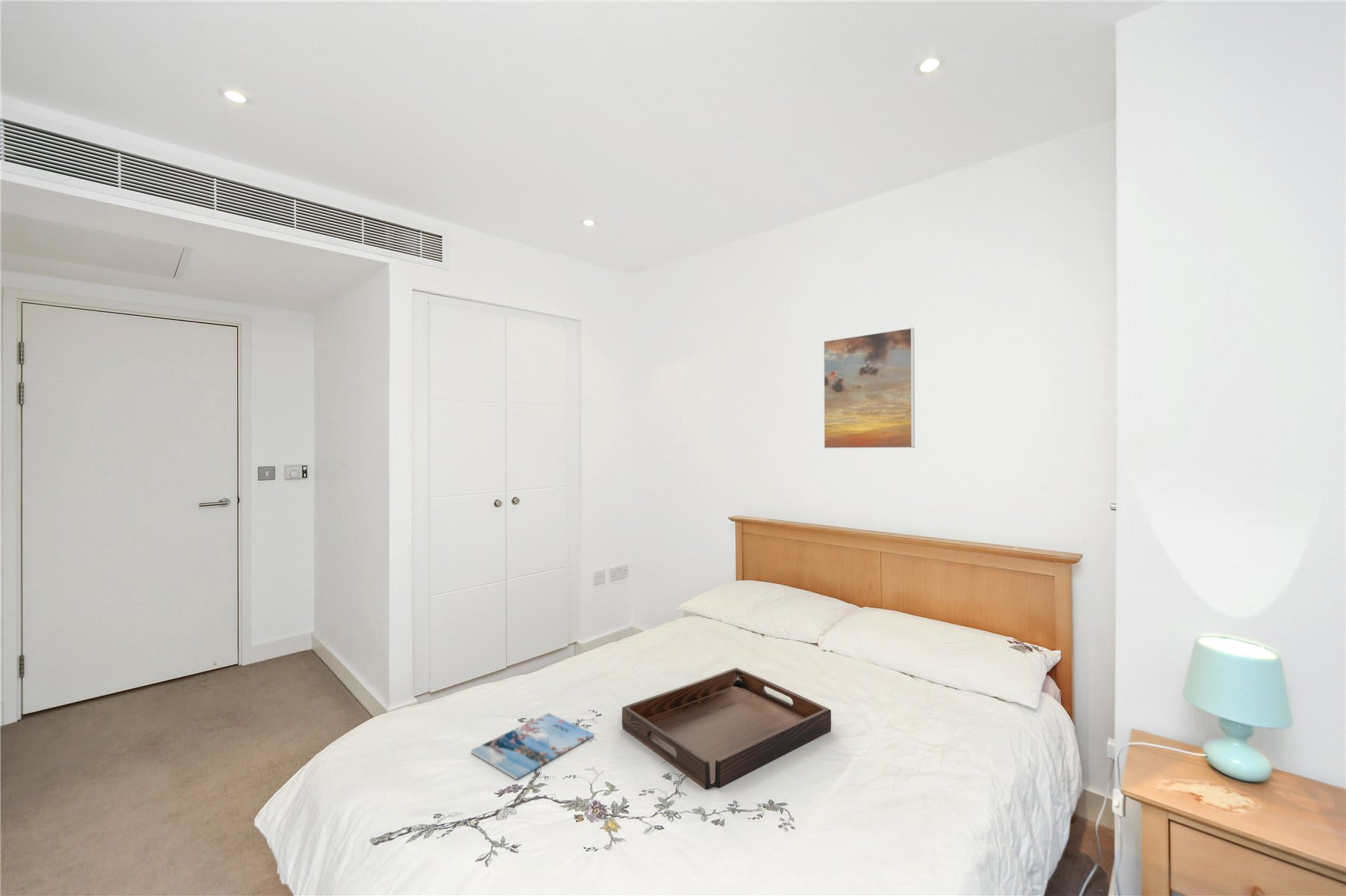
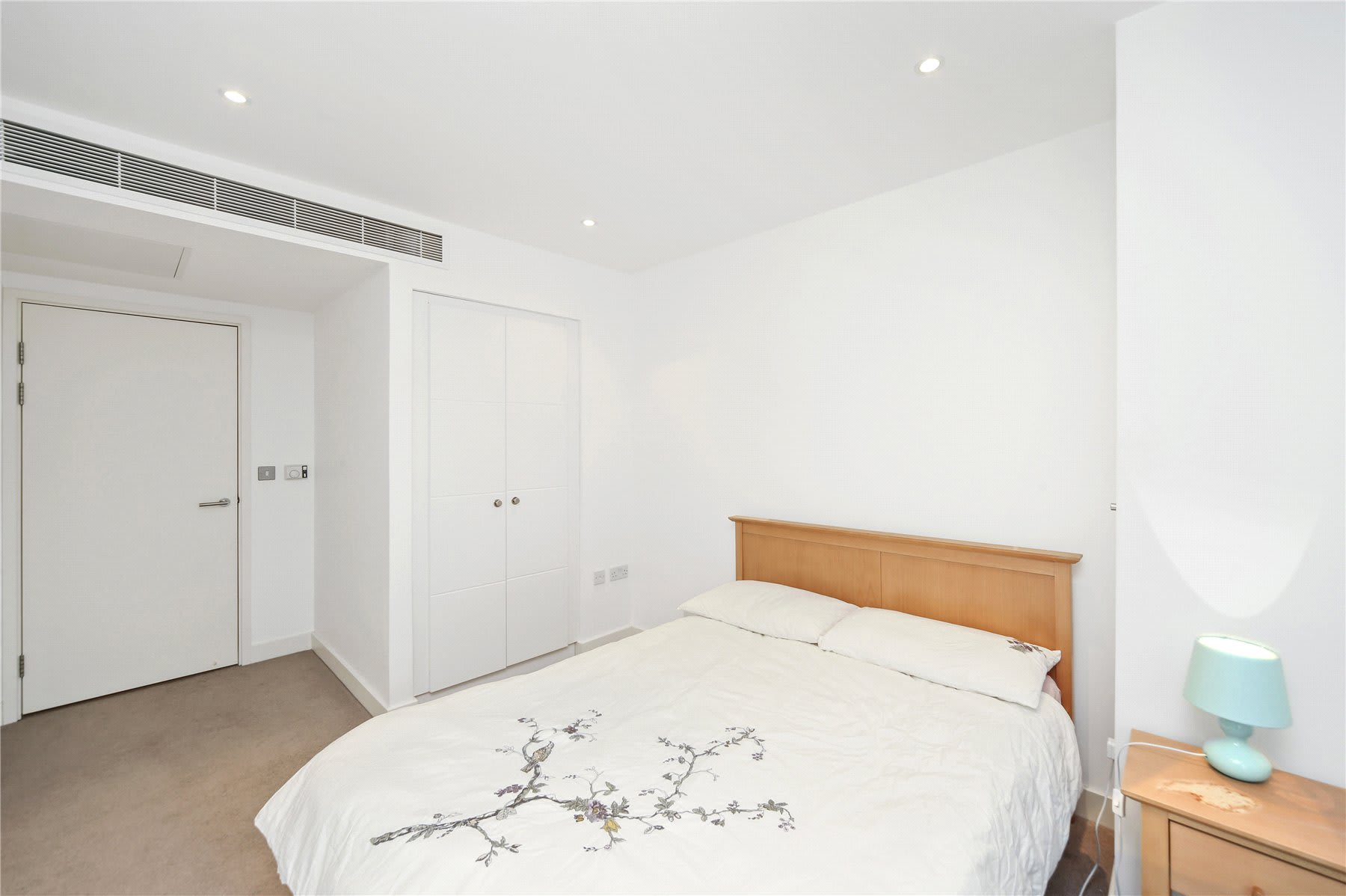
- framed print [823,327,915,449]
- magazine [470,713,594,780]
- serving tray [621,667,832,791]
